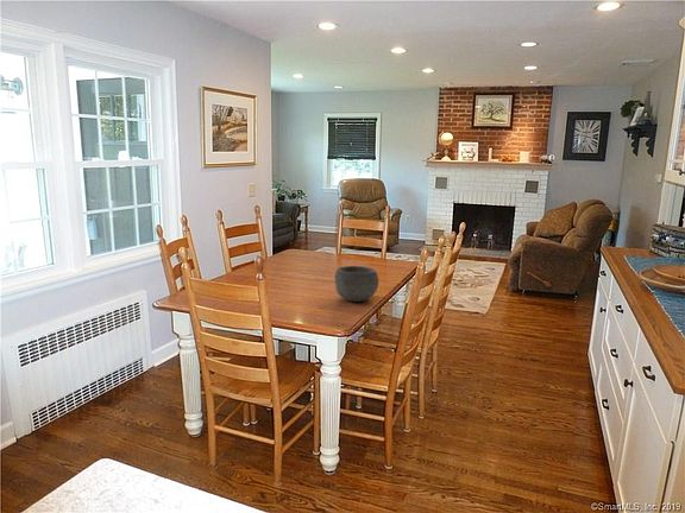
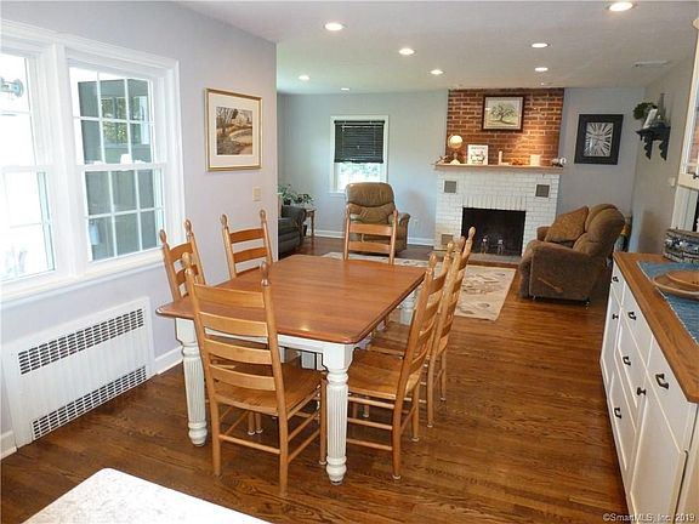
- bowl [333,265,379,303]
